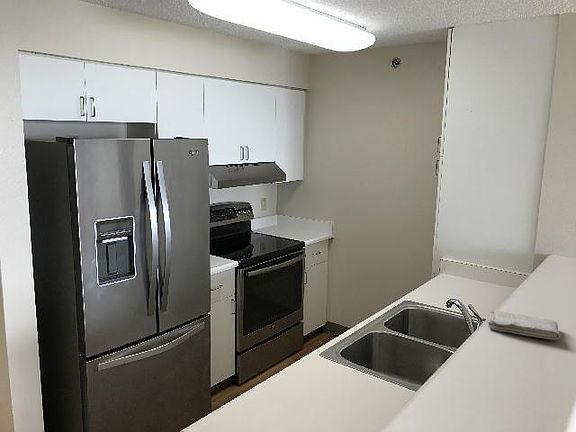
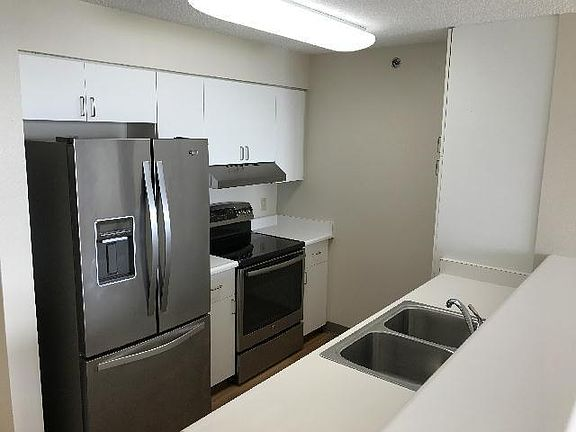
- washcloth [487,310,561,340]
